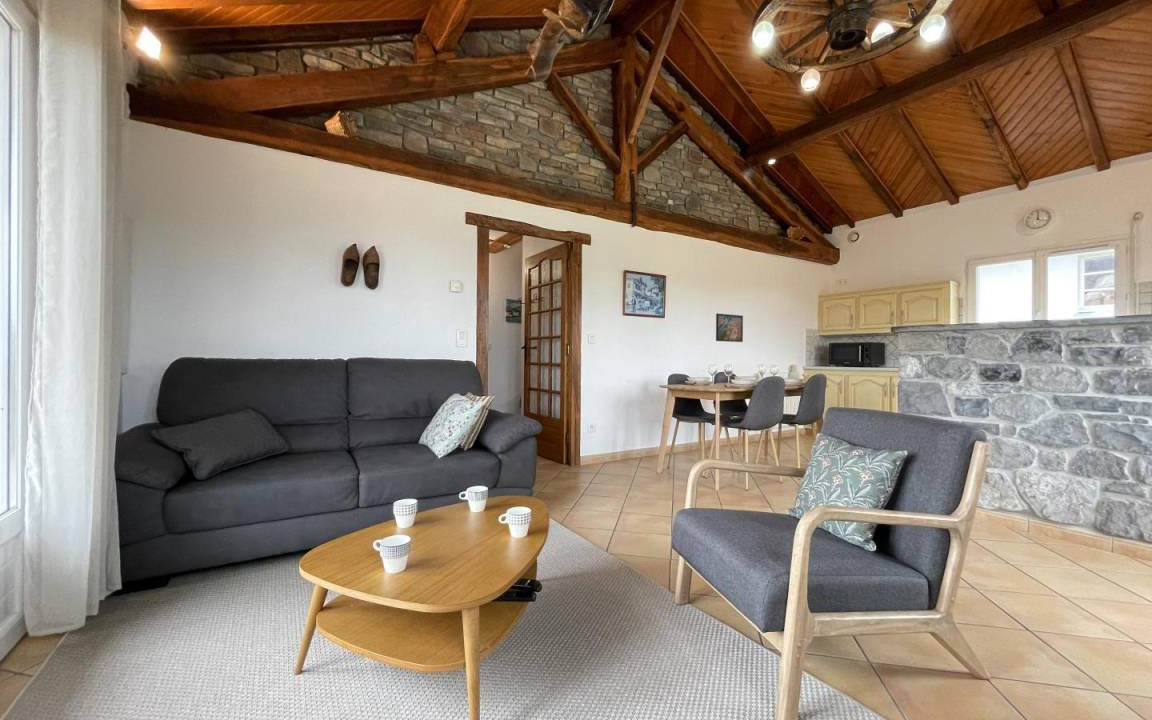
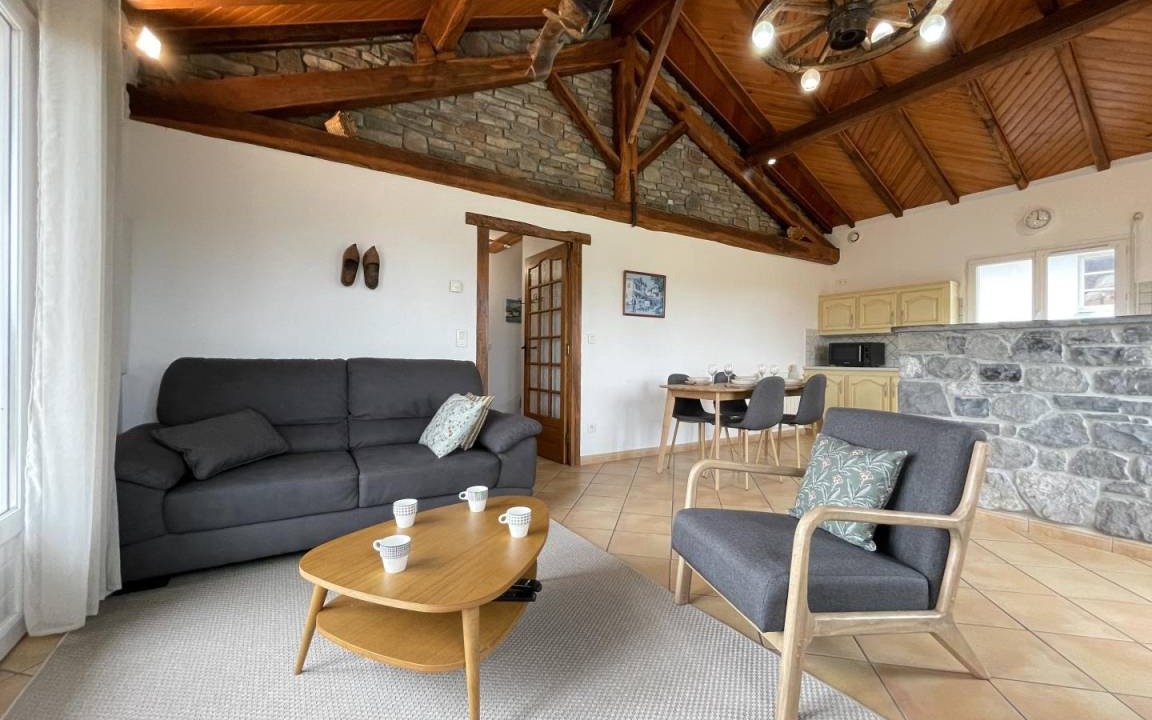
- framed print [715,313,744,343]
